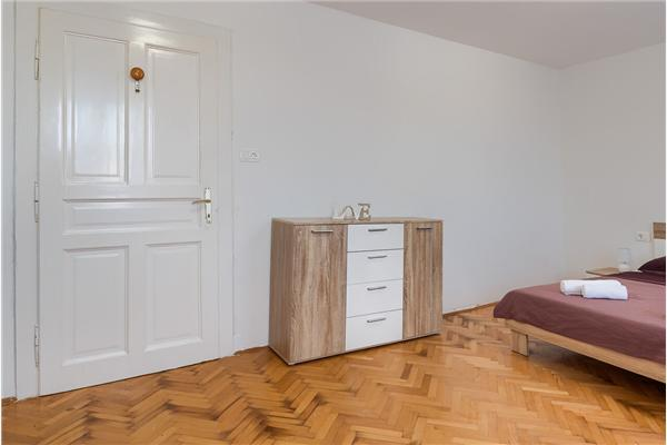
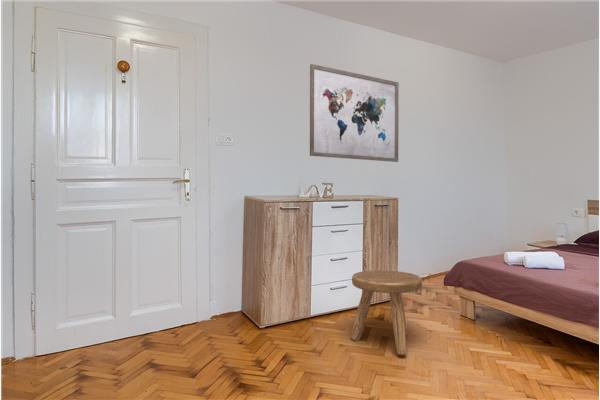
+ wall art [309,63,400,163]
+ stool [350,269,423,356]
